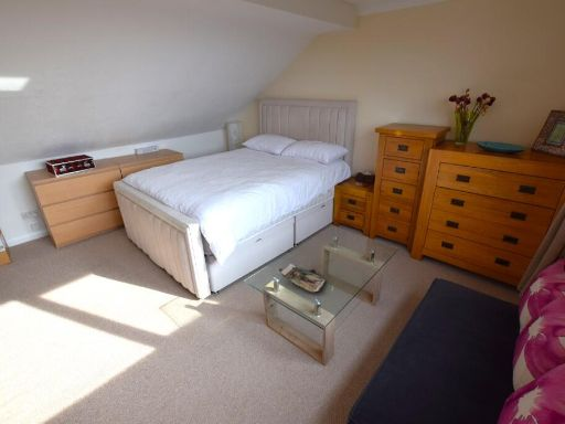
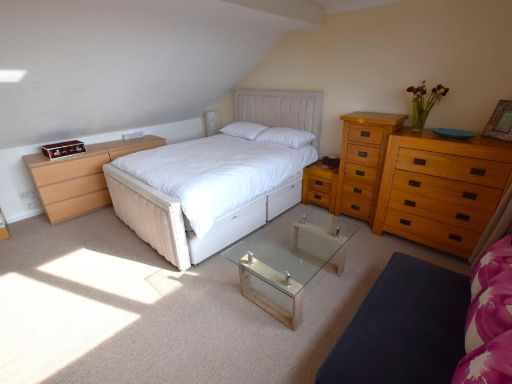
- magazine [278,263,326,293]
